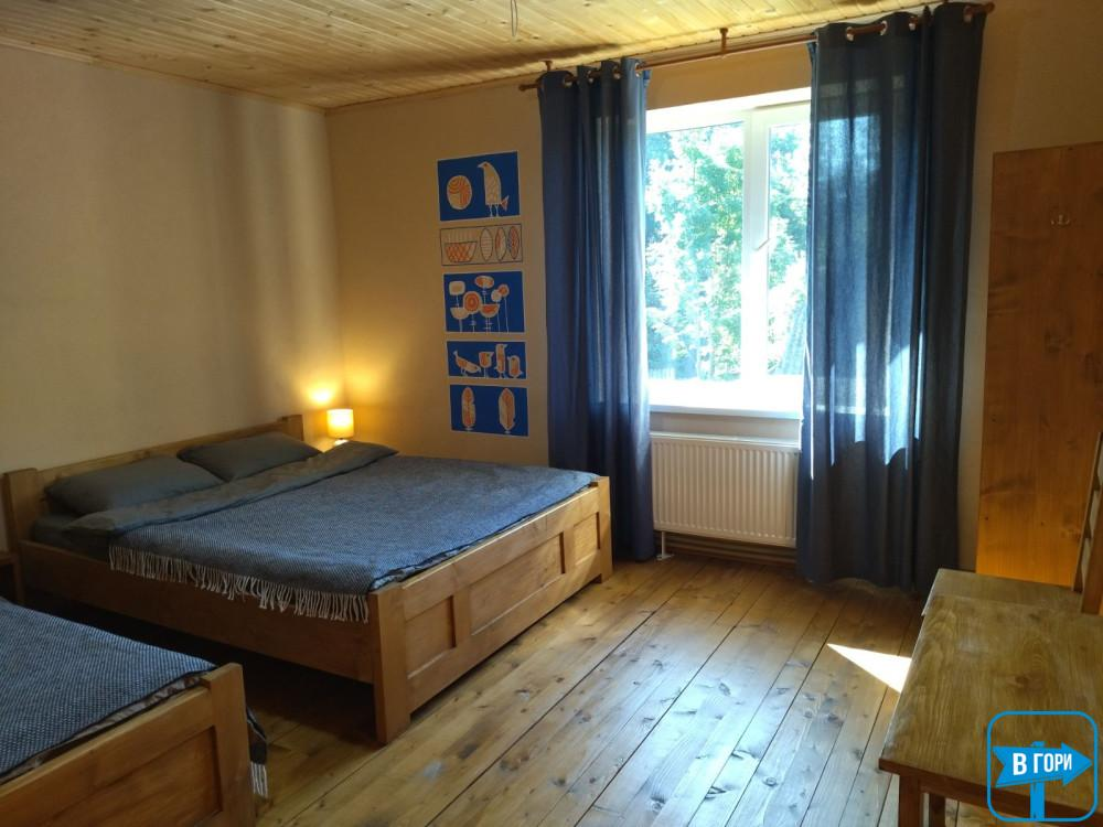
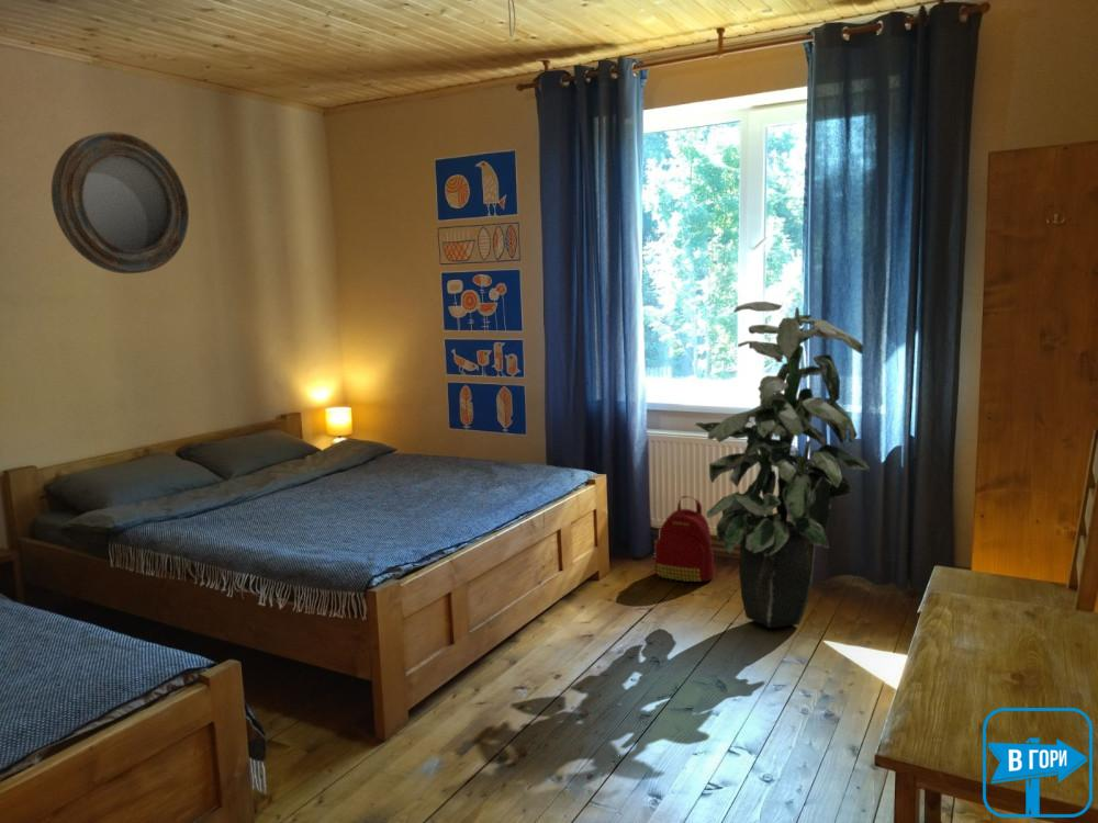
+ backpack [653,495,715,583]
+ home mirror [51,131,190,274]
+ indoor plant [694,301,872,629]
